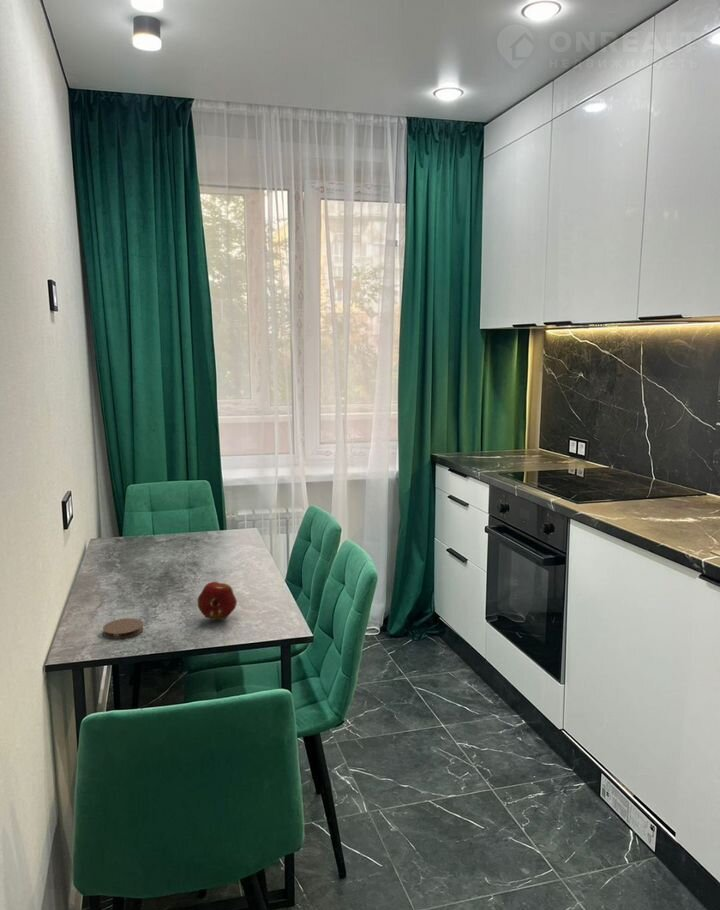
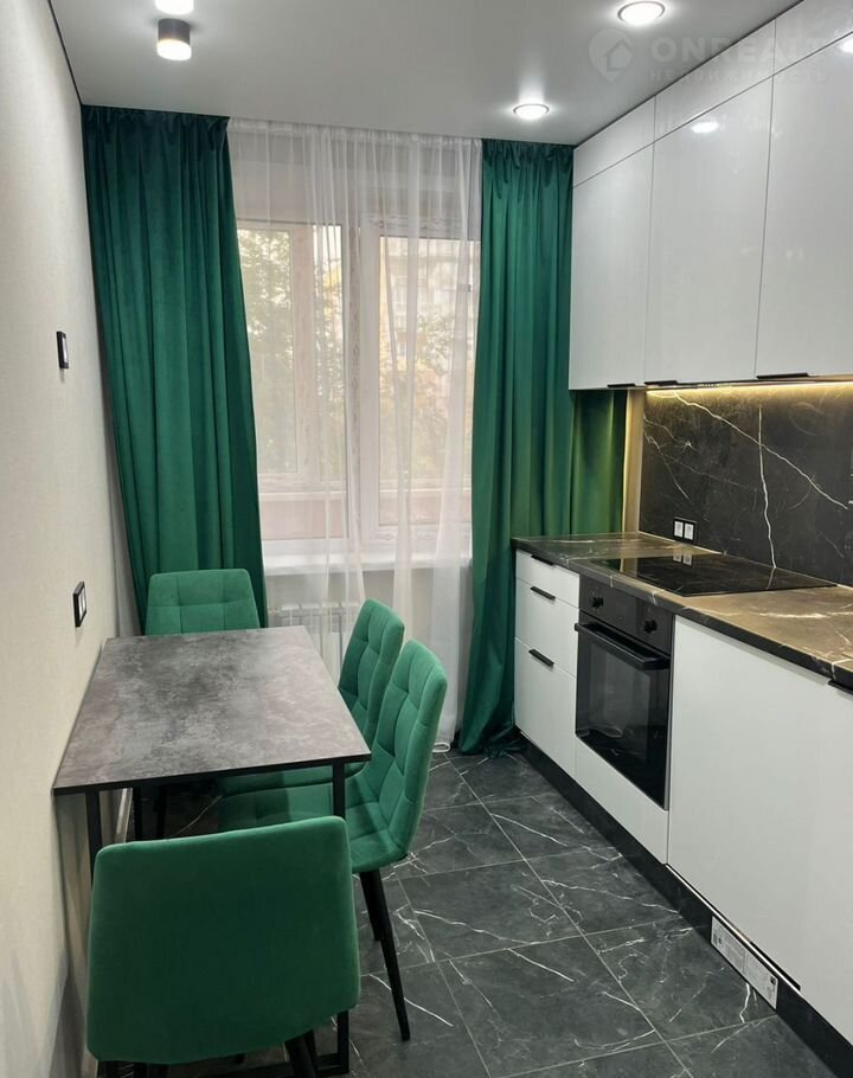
- coaster [102,617,144,640]
- fruit [197,581,238,621]
